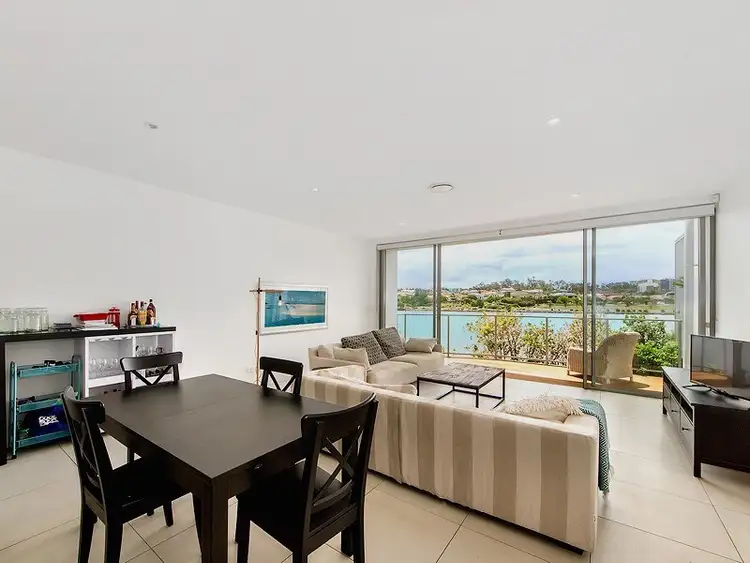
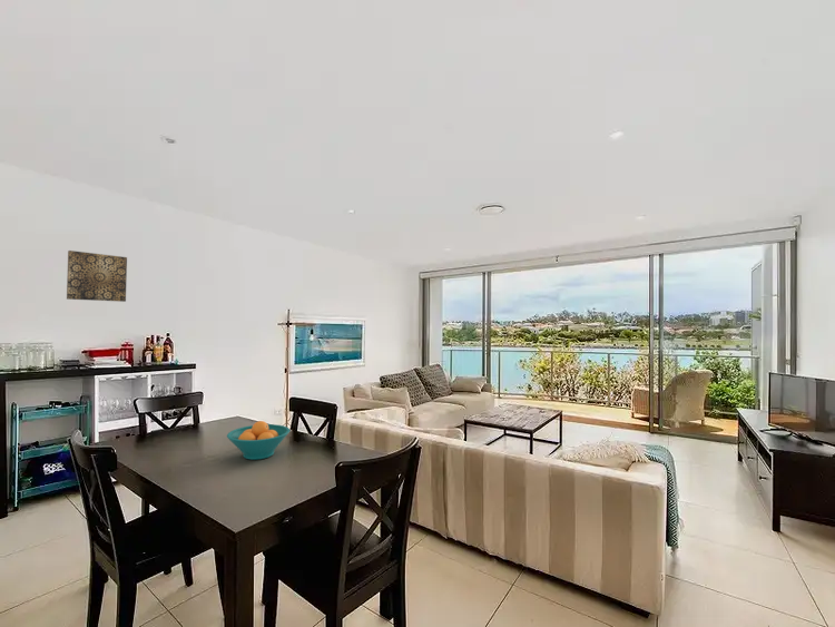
+ fruit bowl [226,420,292,461]
+ wall art [66,249,128,303]
